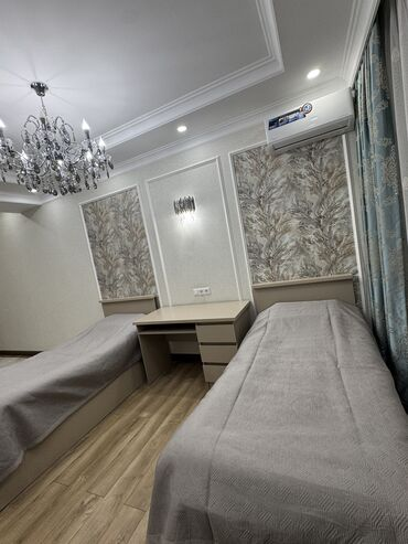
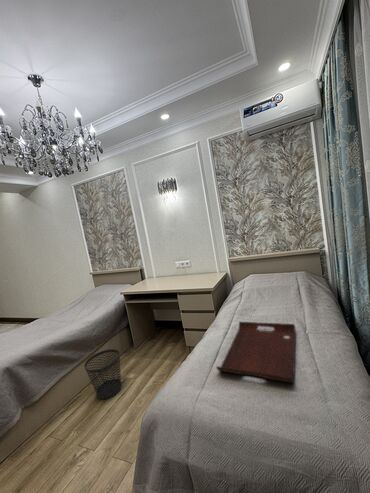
+ wastebasket [84,348,122,400]
+ serving tray [215,321,297,384]
